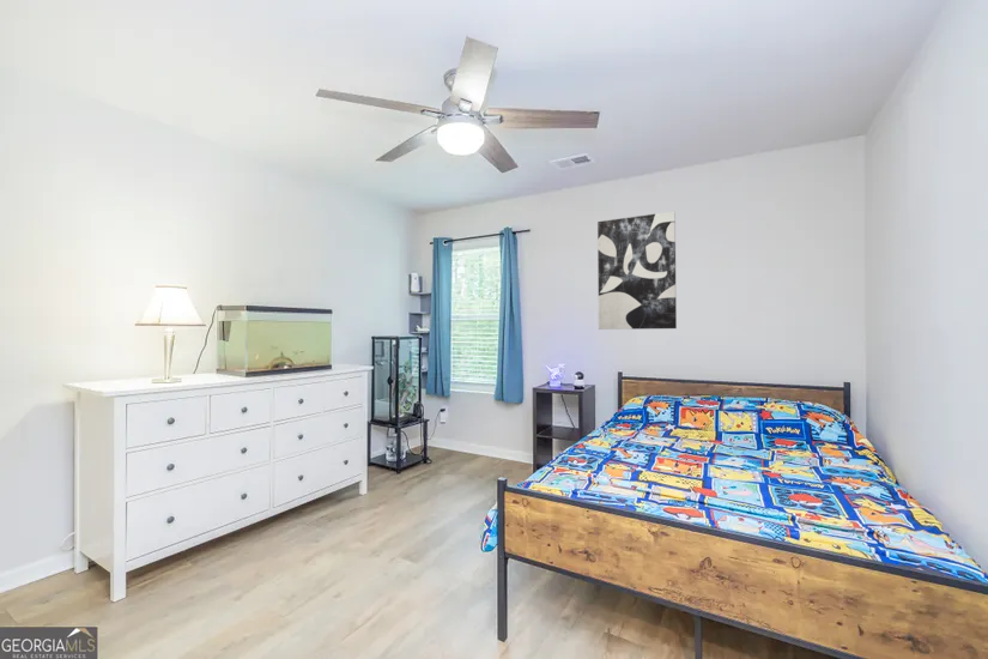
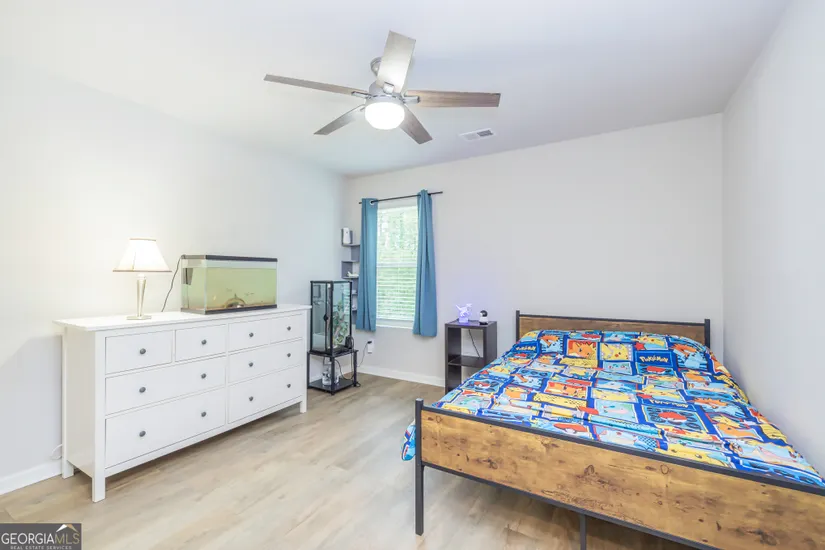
- wall art [596,210,678,331]
